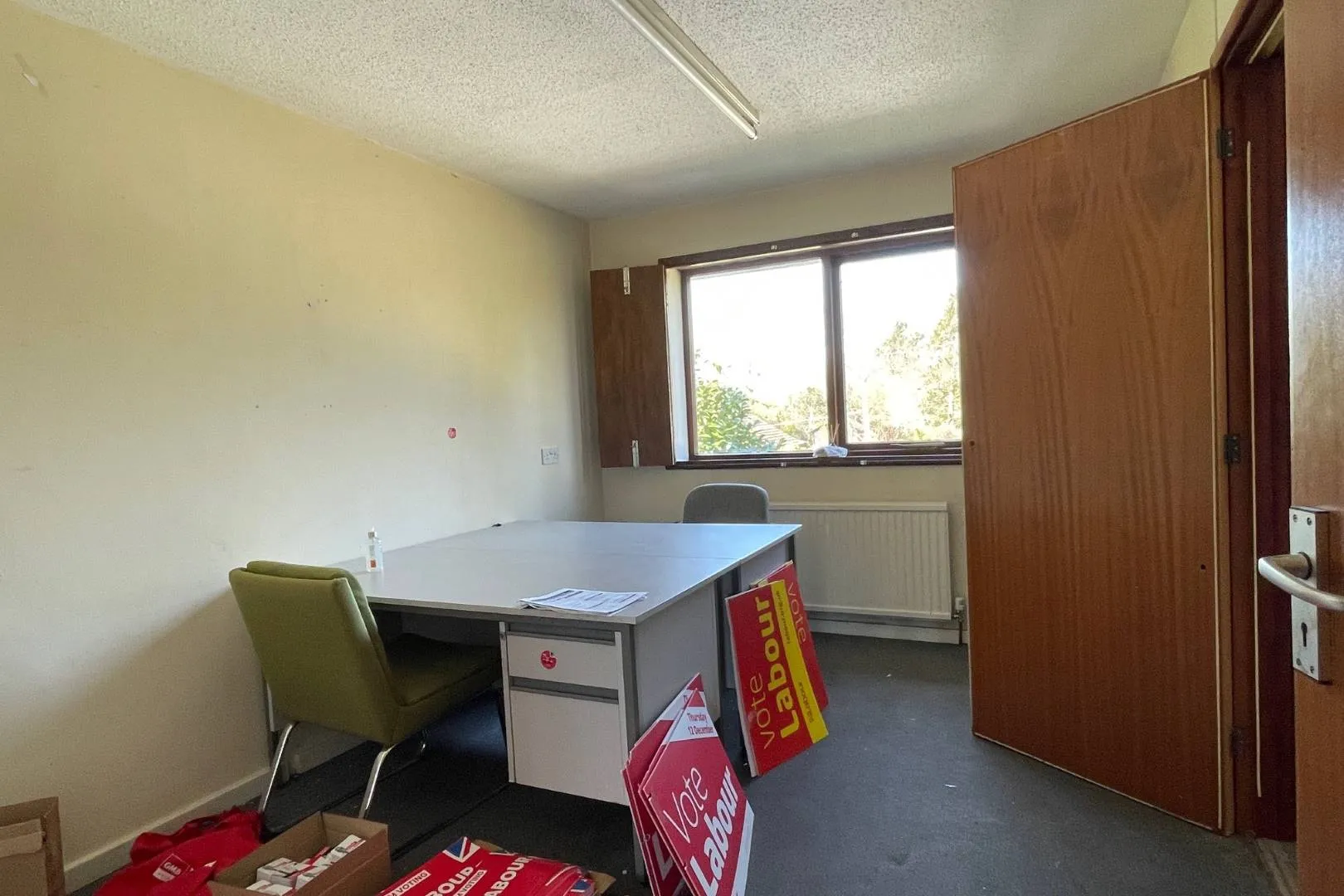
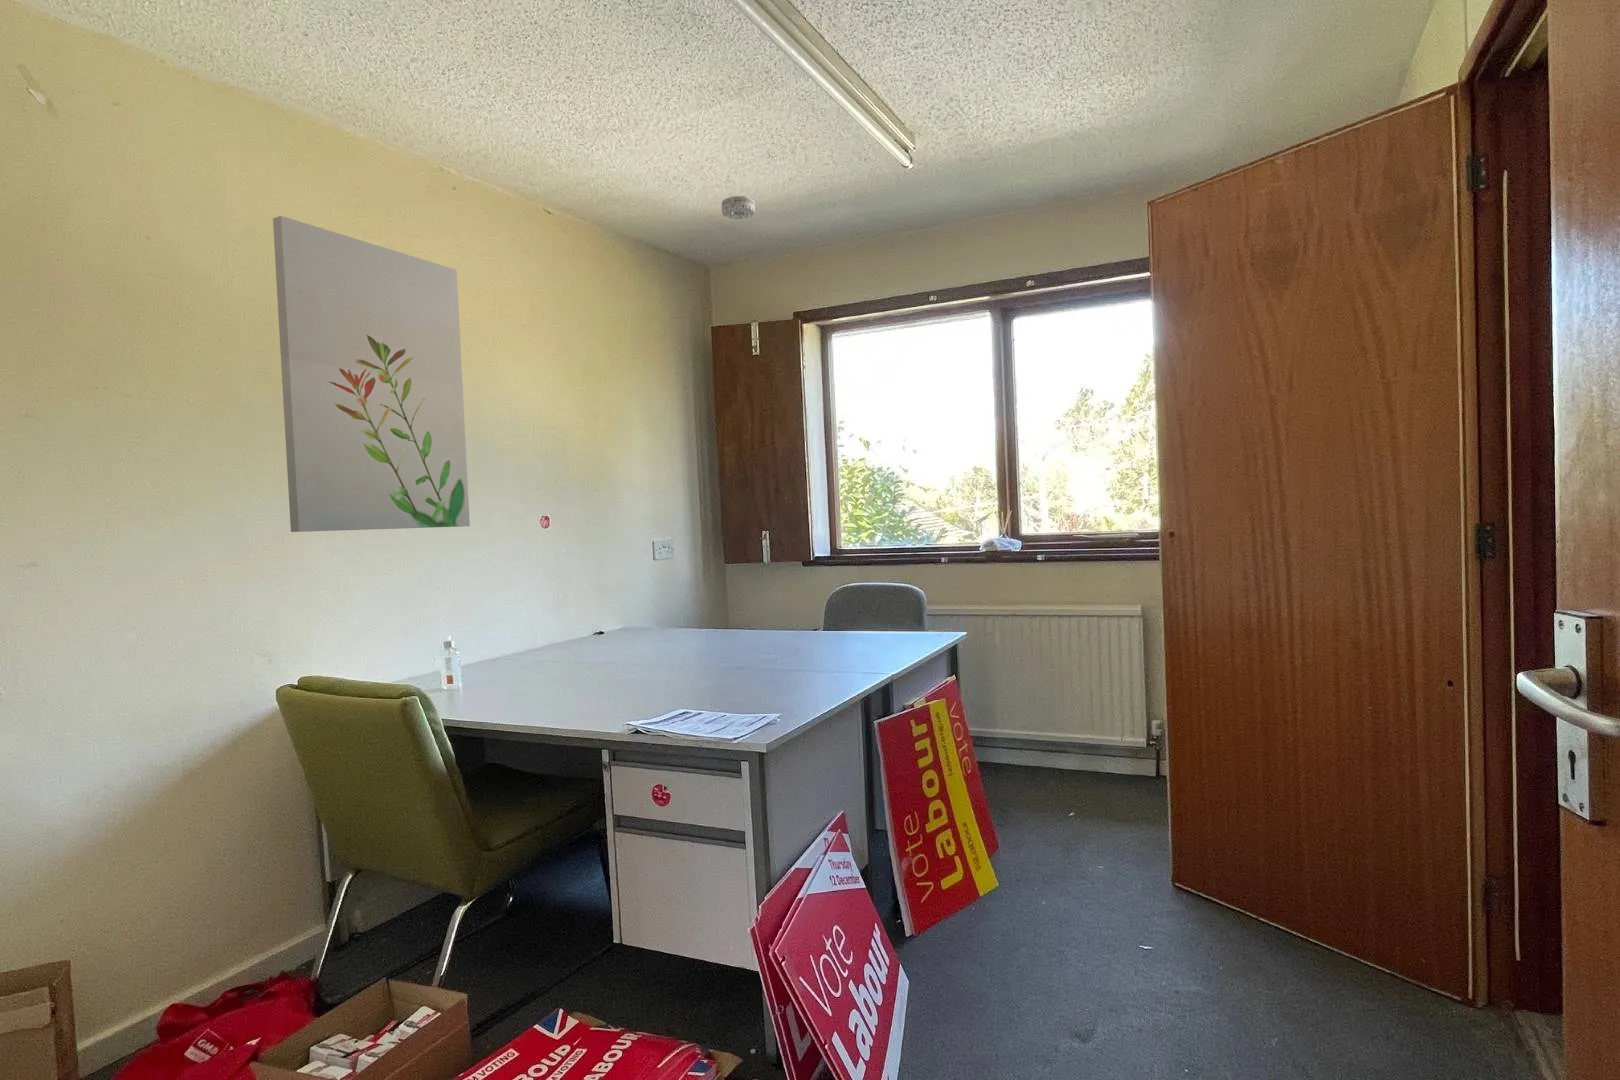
+ wall art [272,215,471,533]
+ smoke detector [721,195,756,221]
